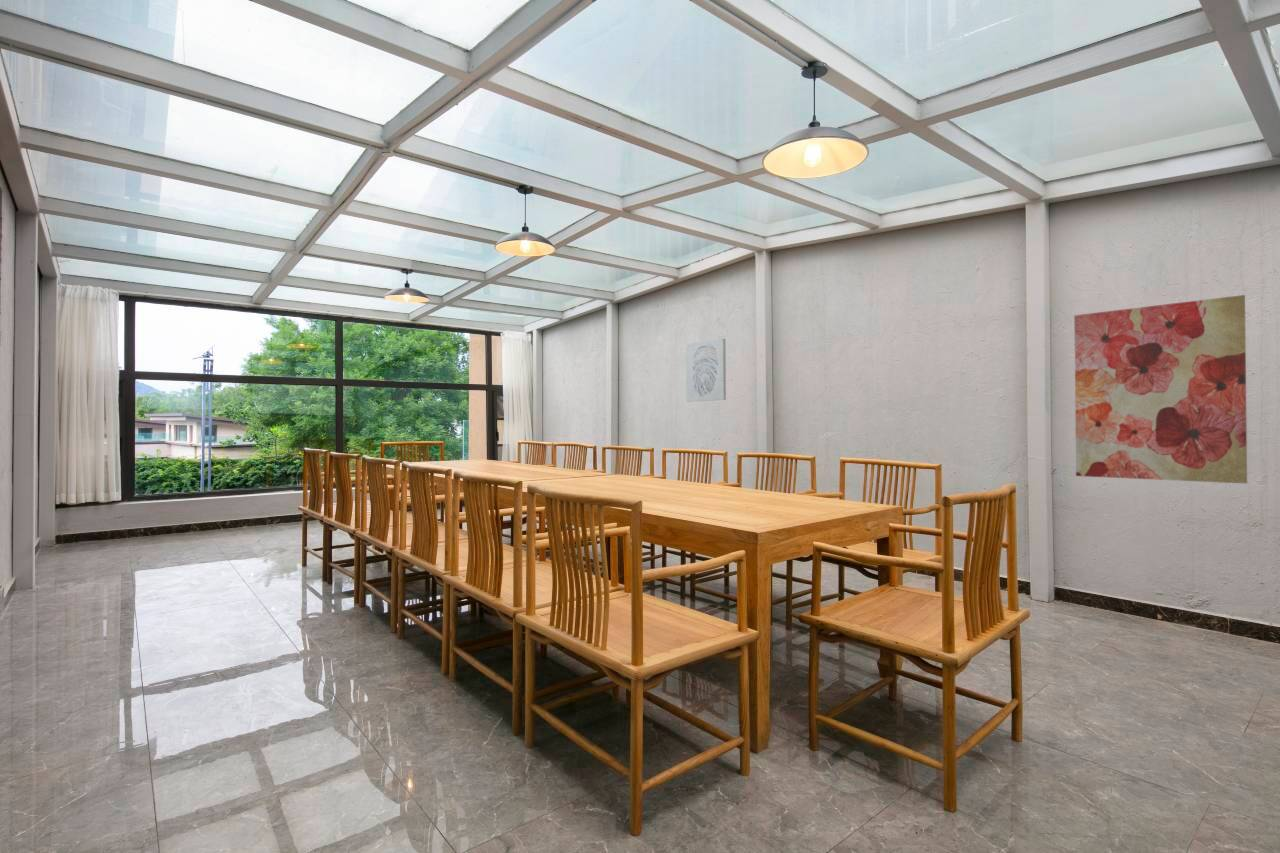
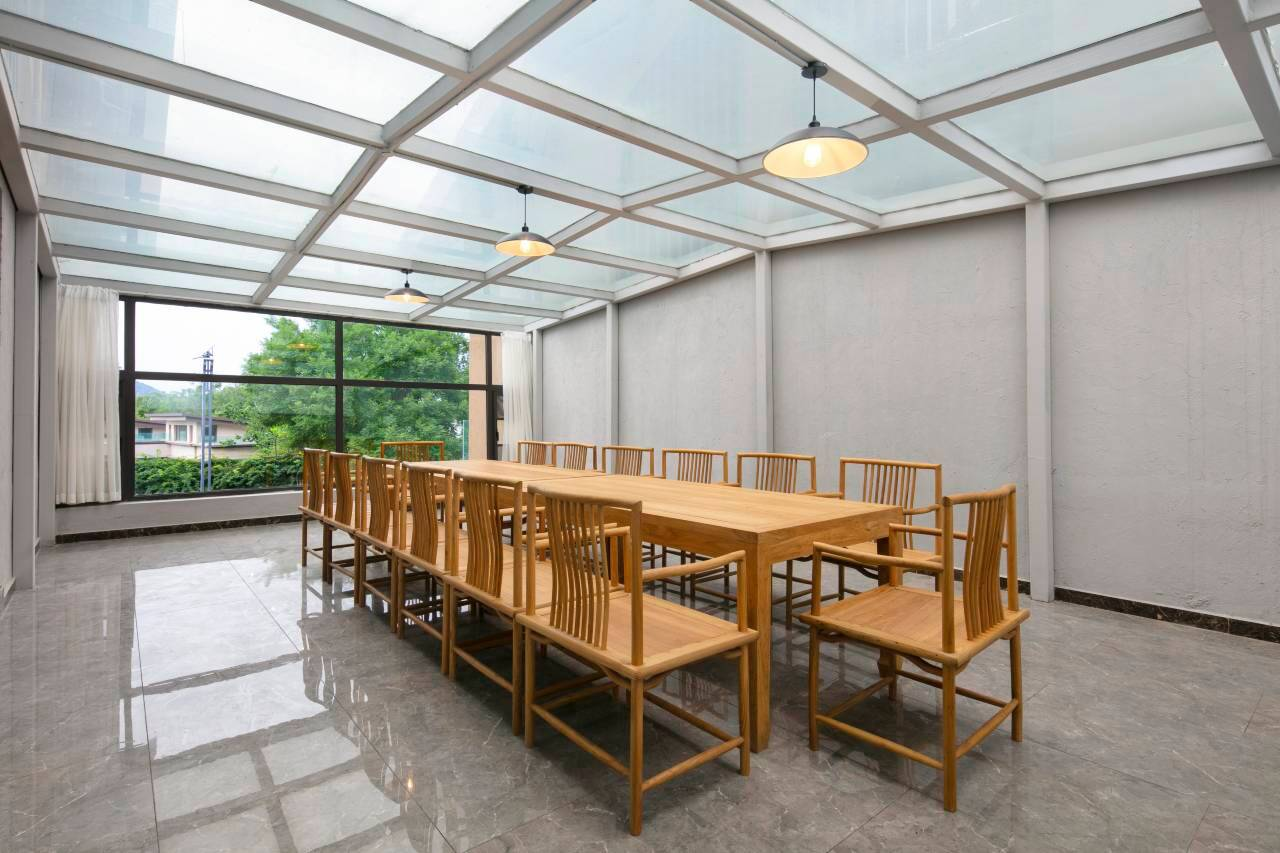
- wall art [685,338,727,403]
- wall art [1073,294,1248,484]
